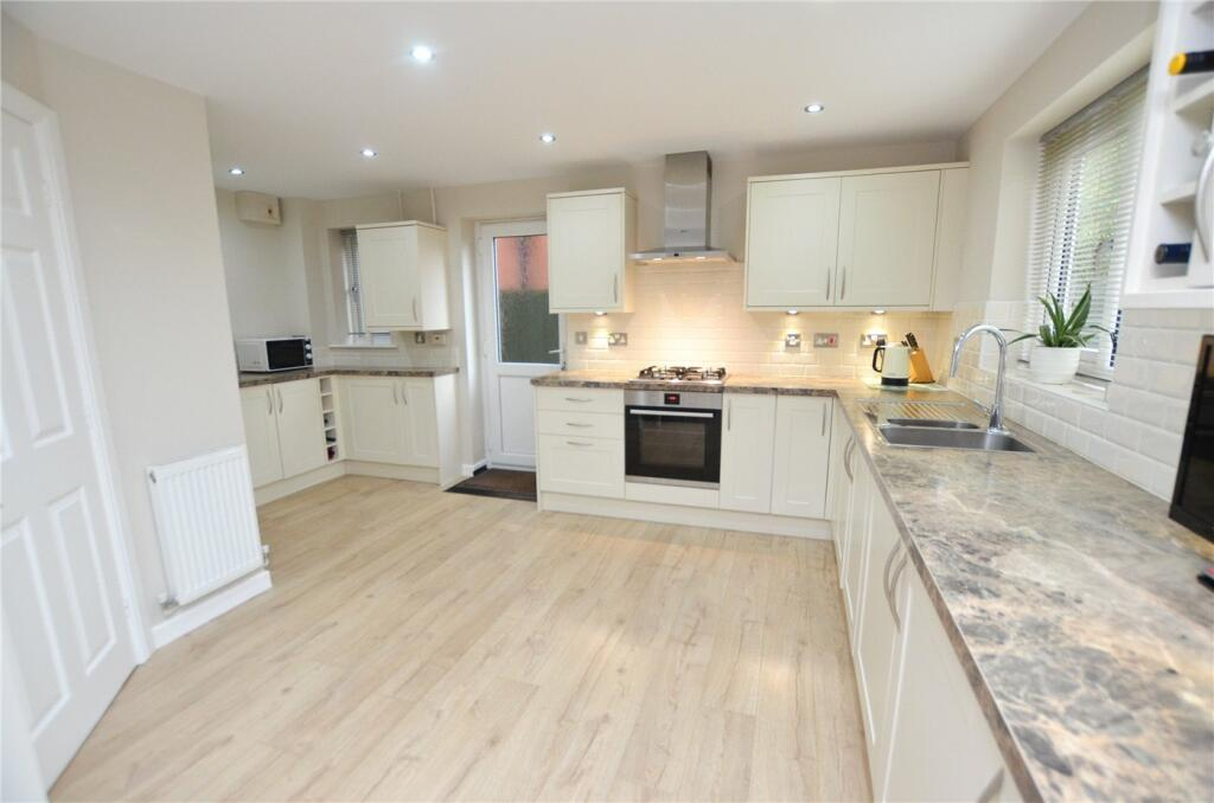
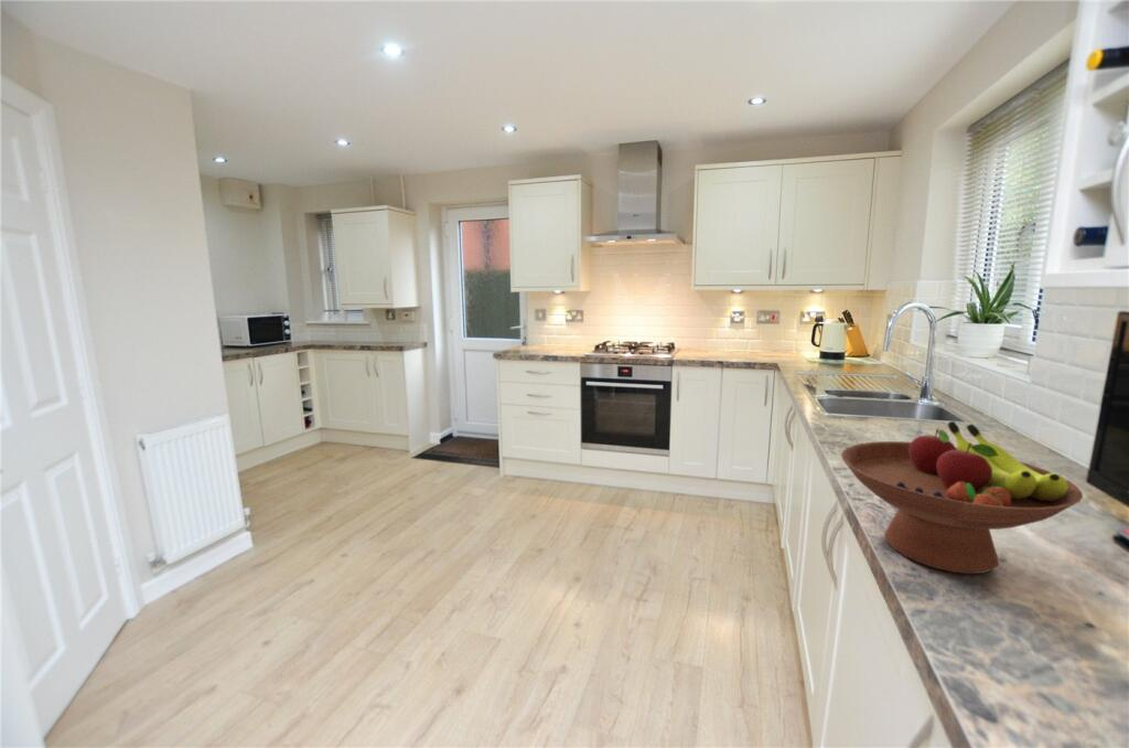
+ fruit bowl [840,420,1084,575]
